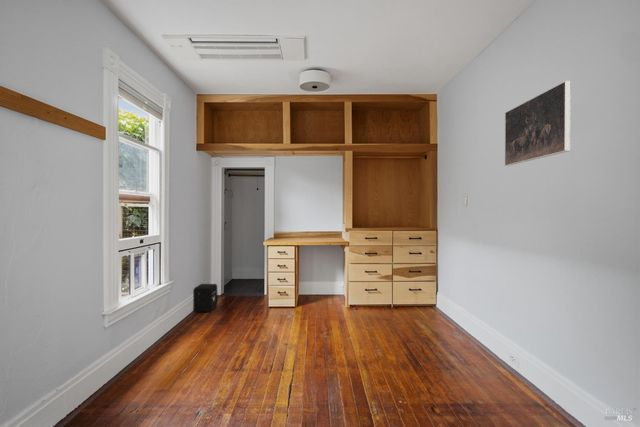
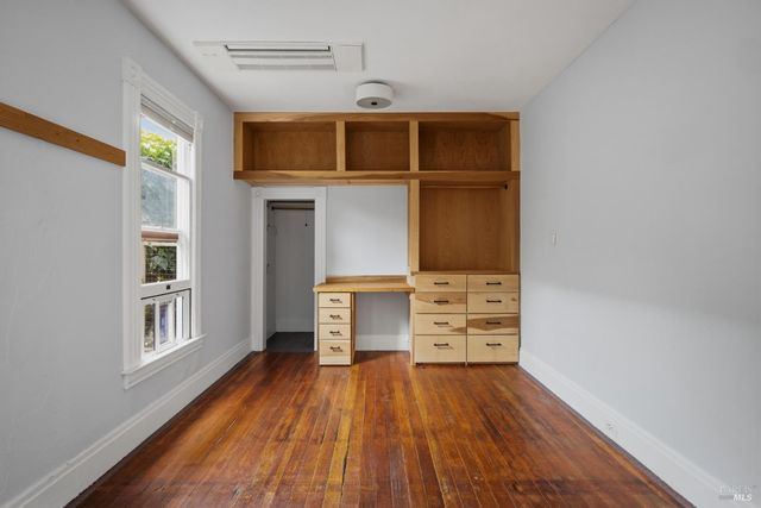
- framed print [504,80,572,167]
- air purifier [192,283,218,313]
